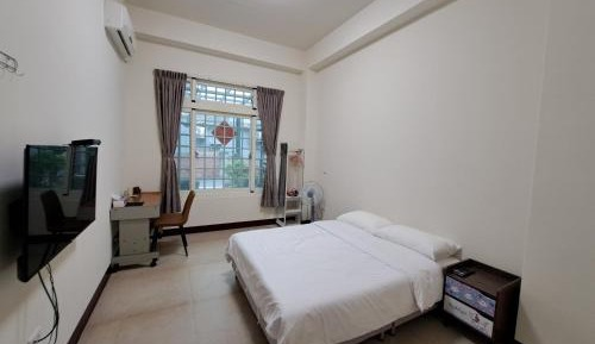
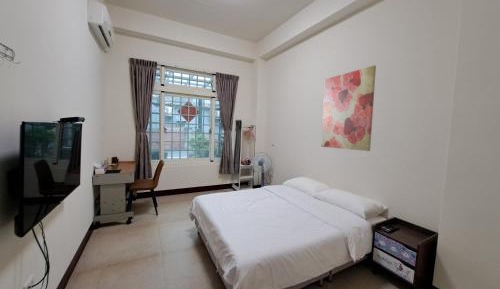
+ wall art [320,64,377,152]
